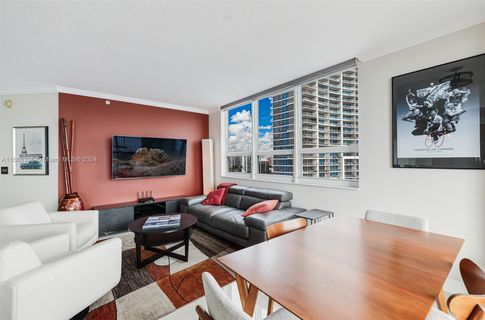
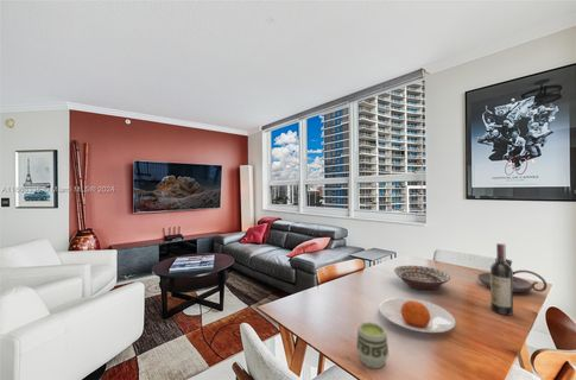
+ plate [378,297,456,334]
+ wine bottle [489,242,514,317]
+ candle holder [476,258,549,293]
+ decorative bowl [393,265,451,291]
+ cup [355,321,390,369]
